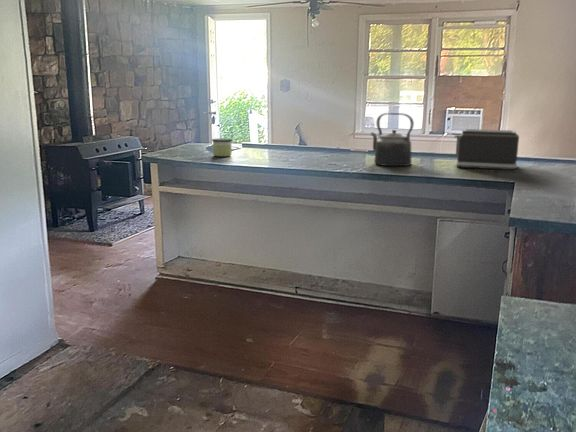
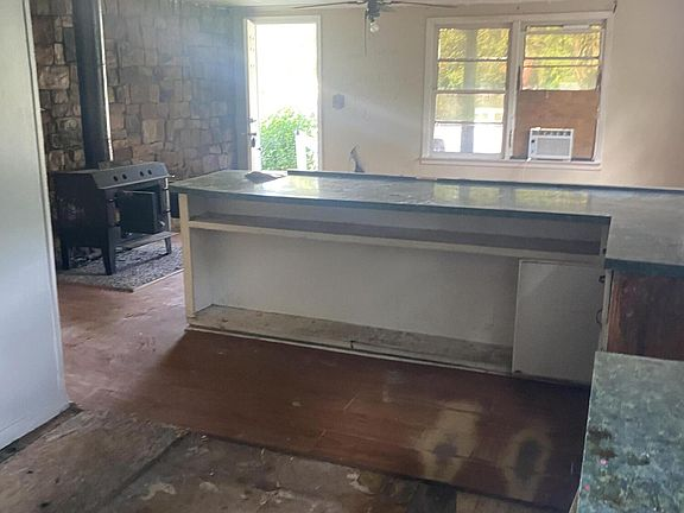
- toaster [453,128,520,171]
- candle [211,138,233,157]
- kettle [370,112,415,167]
